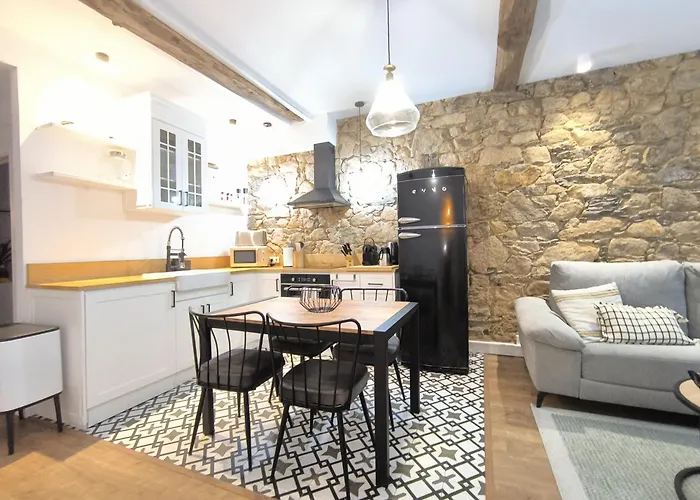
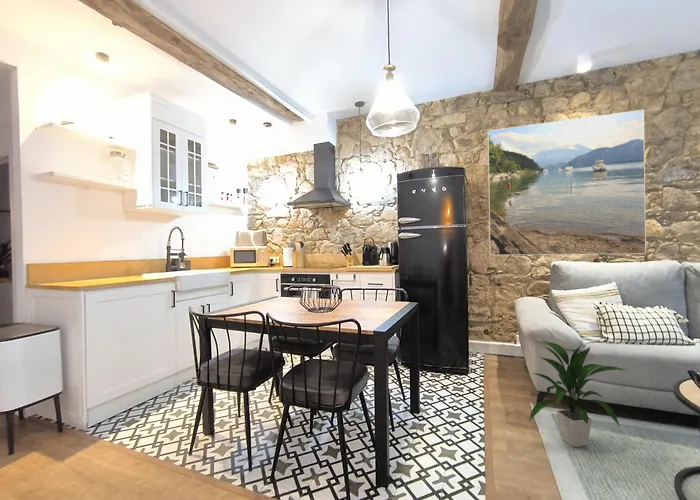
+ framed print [487,109,647,256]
+ indoor plant [528,339,628,448]
